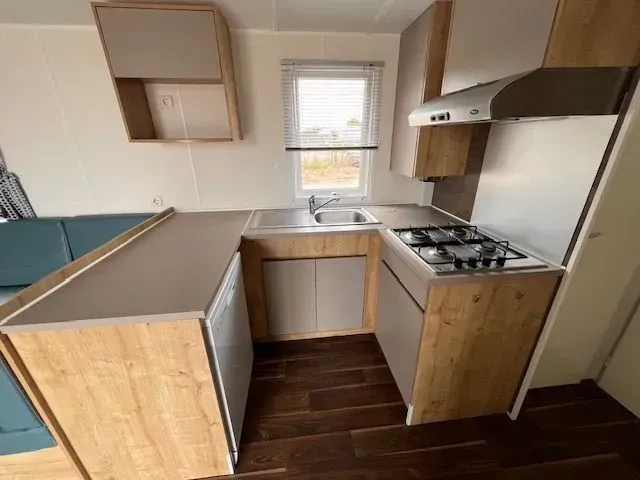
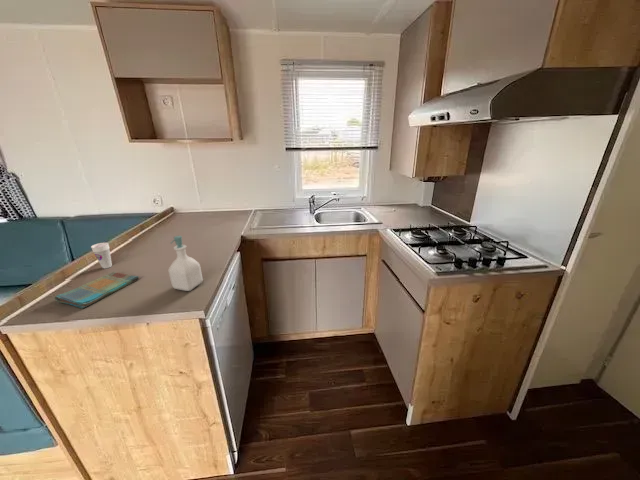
+ dish towel [53,271,140,310]
+ soap bottle [168,235,204,292]
+ cup [90,242,113,269]
